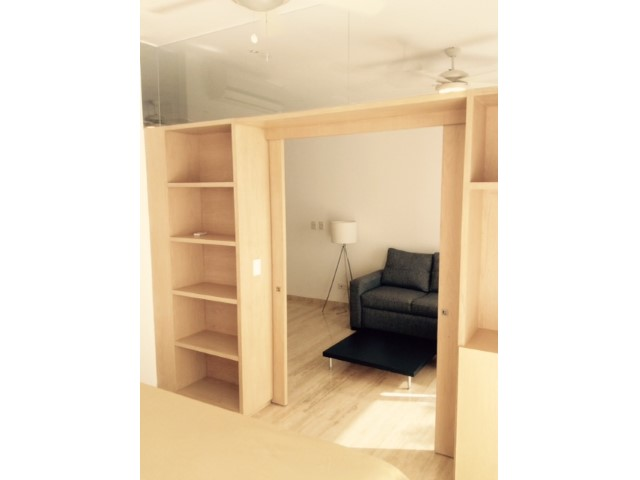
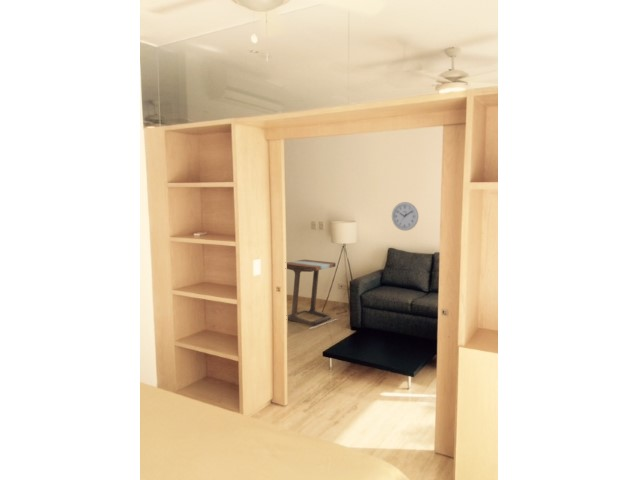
+ side table [286,259,338,330]
+ wall clock [391,201,419,232]
